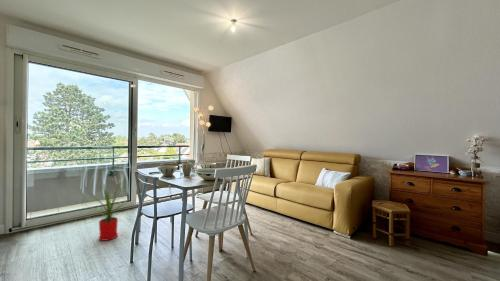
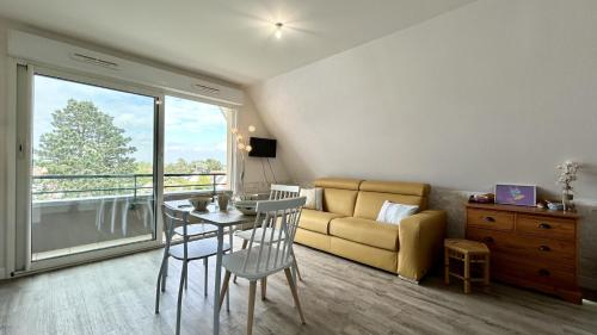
- house plant [81,177,132,242]
